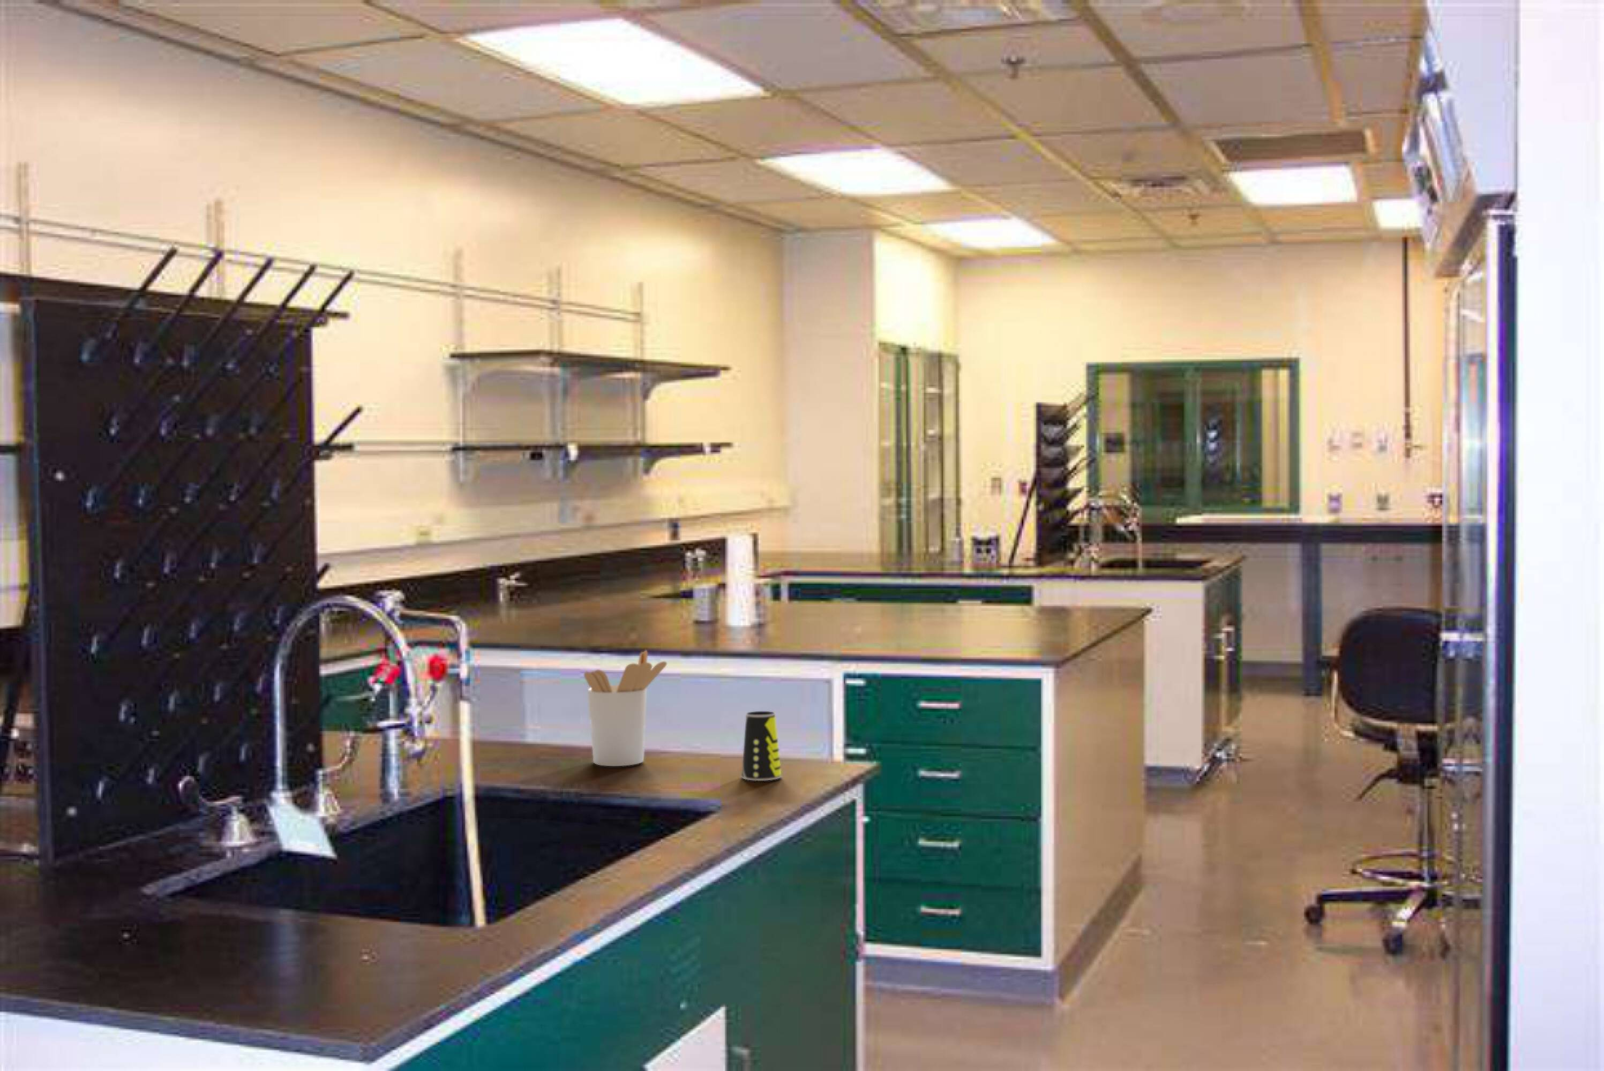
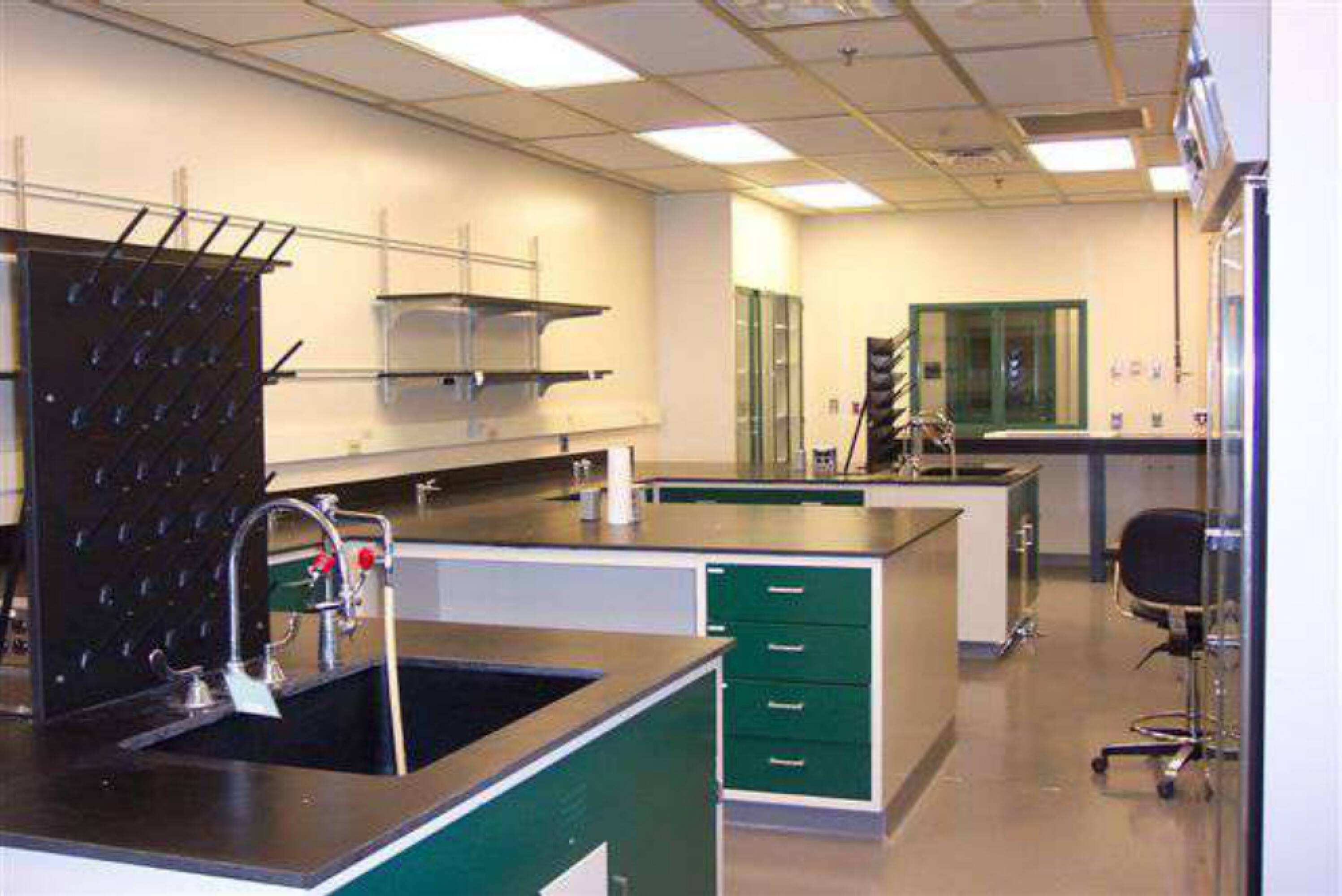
- utensil holder [583,649,667,767]
- cup [741,710,782,782]
